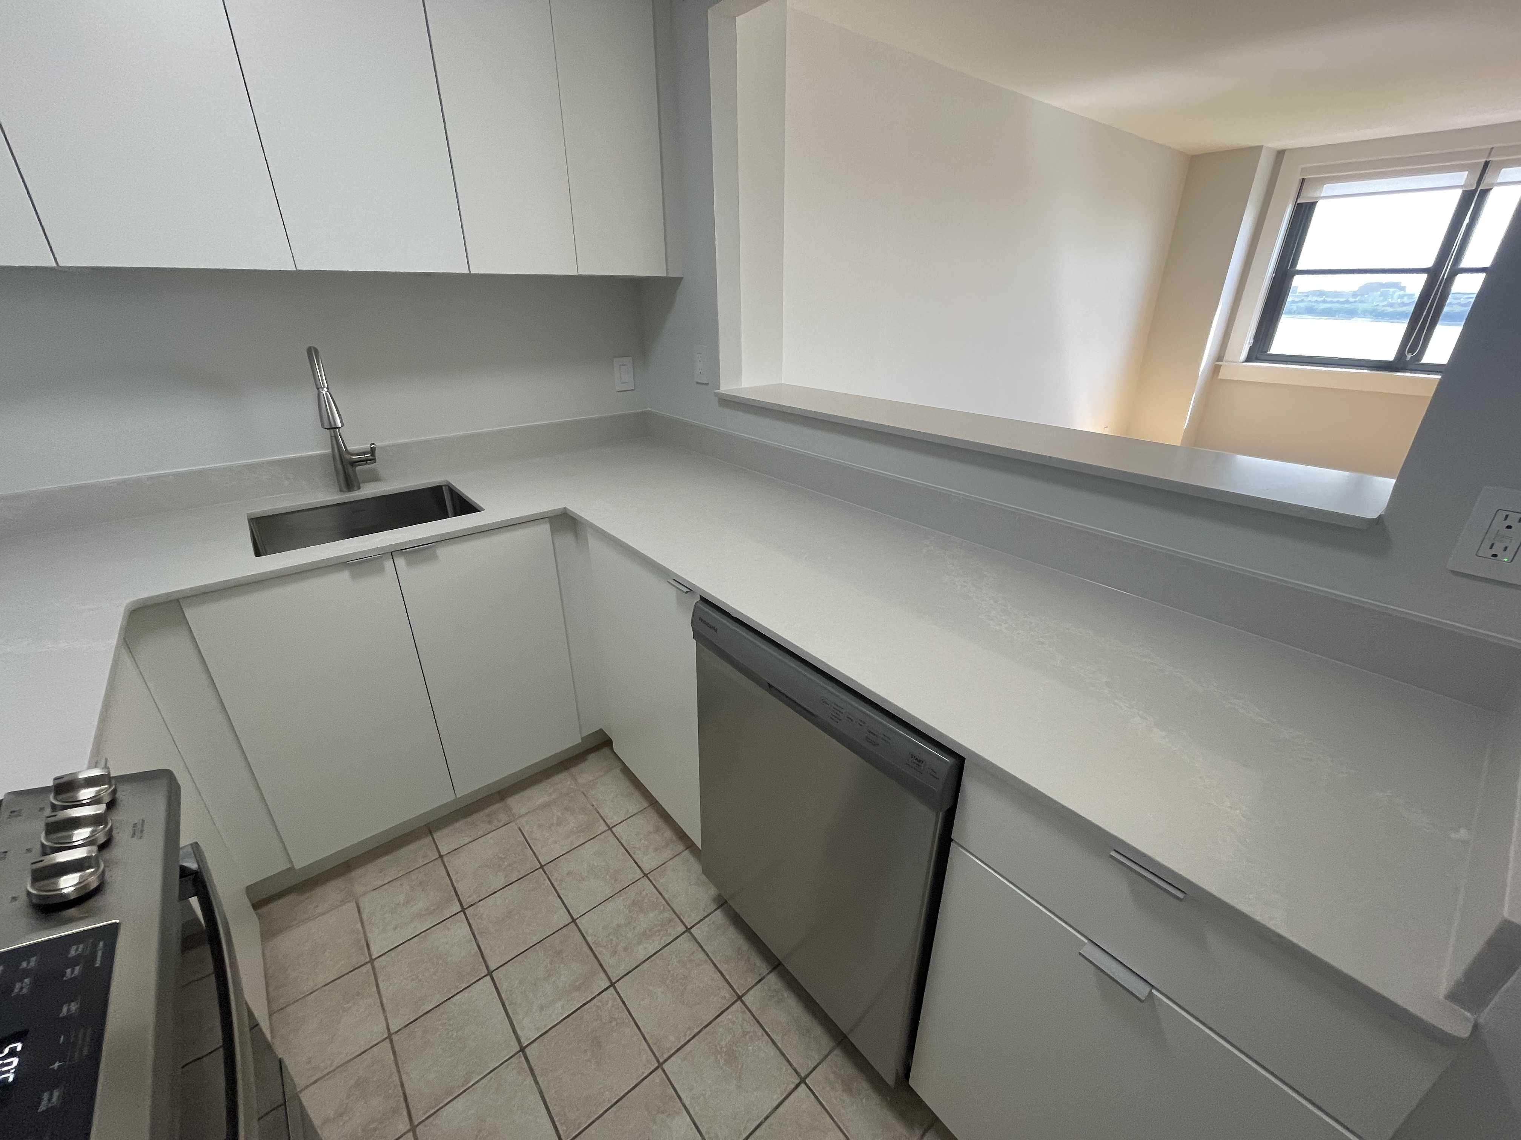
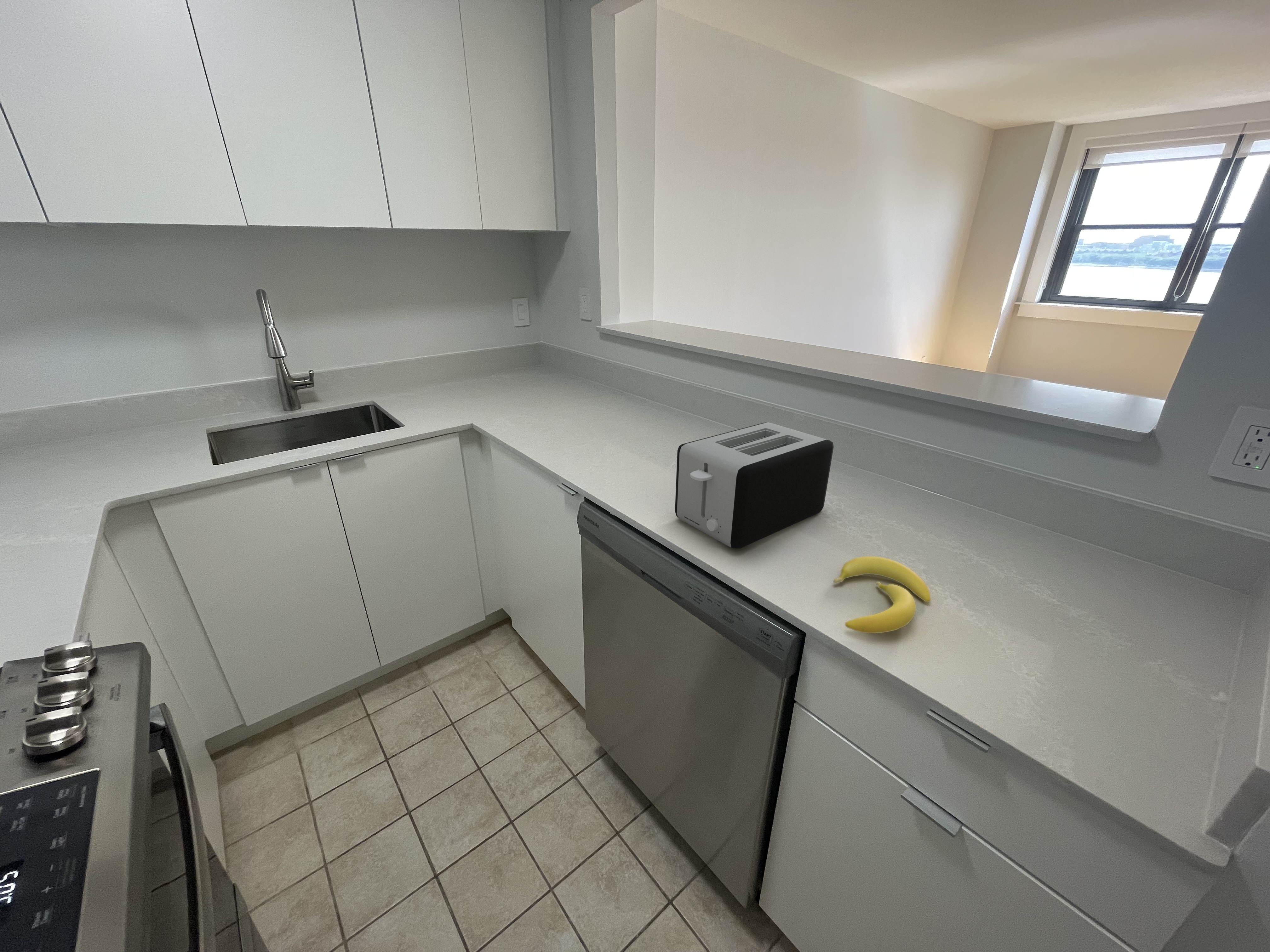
+ toaster [675,422,834,549]
+ banana [833,556,931,634]
